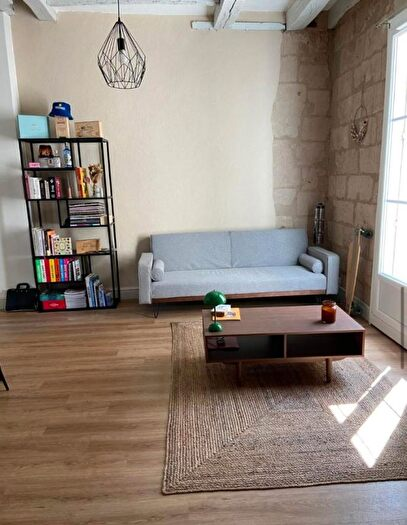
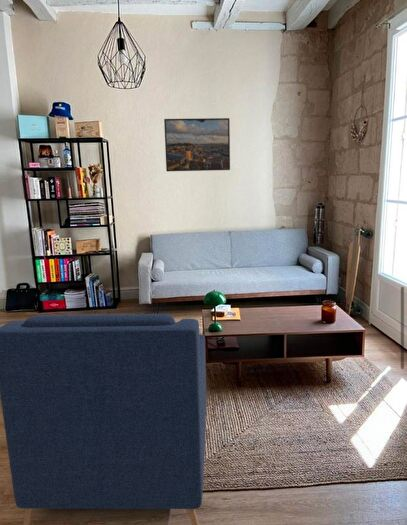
+ armchair [0,313,207,525]
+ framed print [163,117,231,172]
